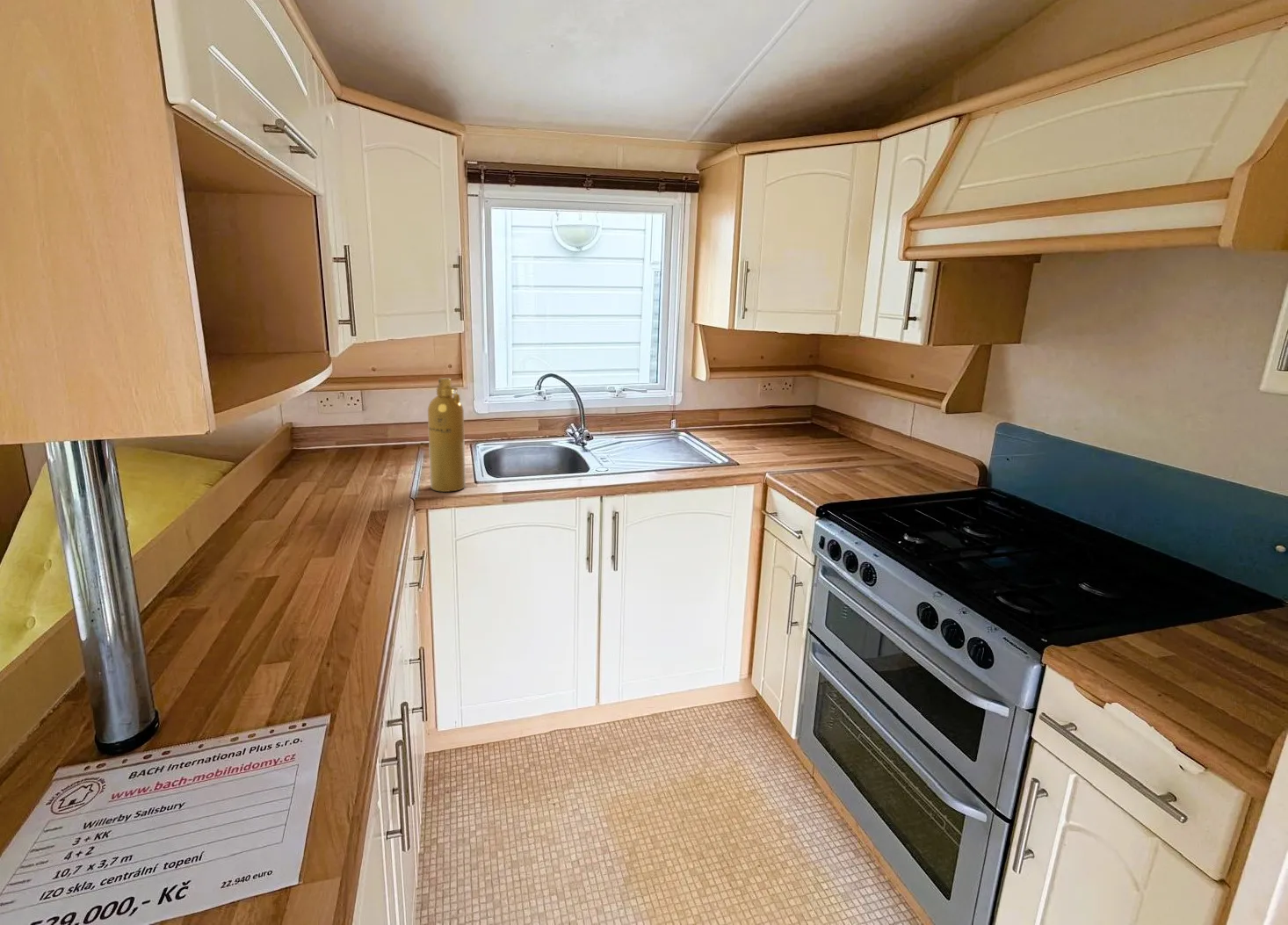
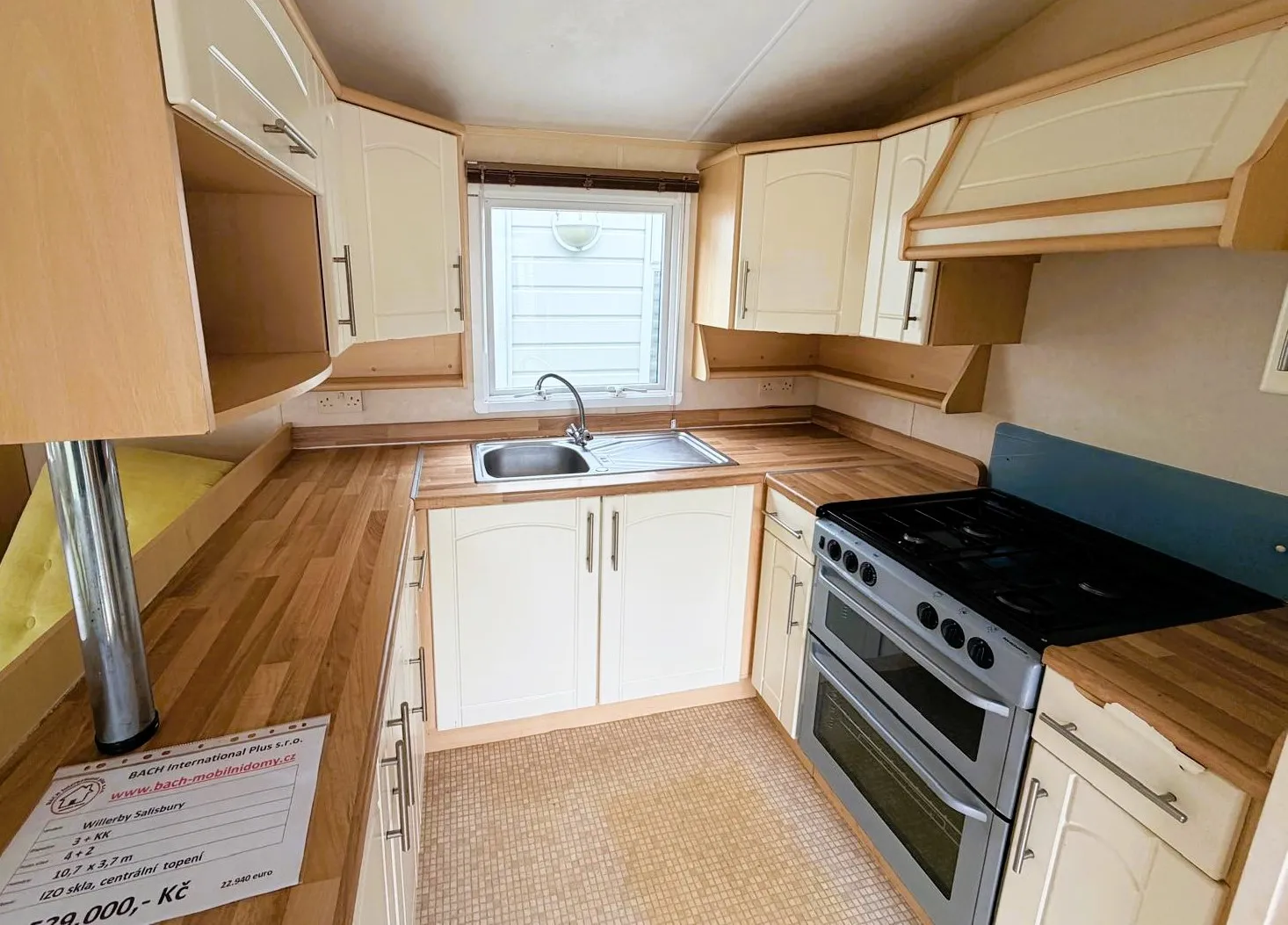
- spray bottle [427,377,467,493]
